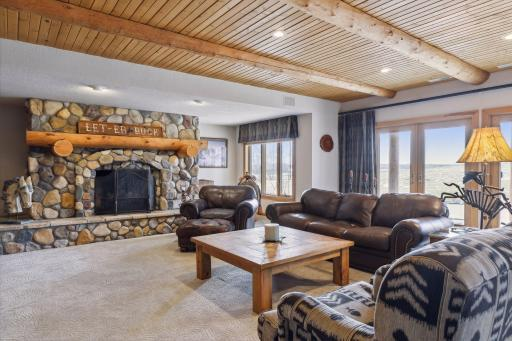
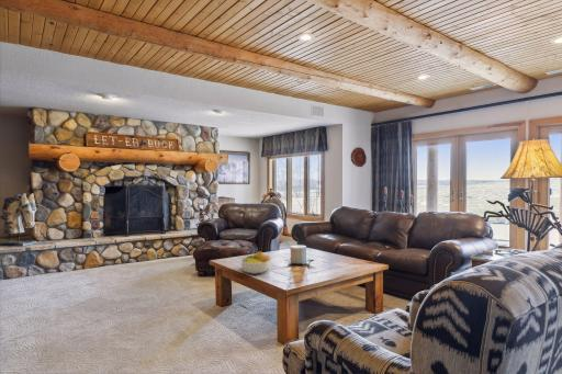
+ fruit bowl [240,250,272,275]
